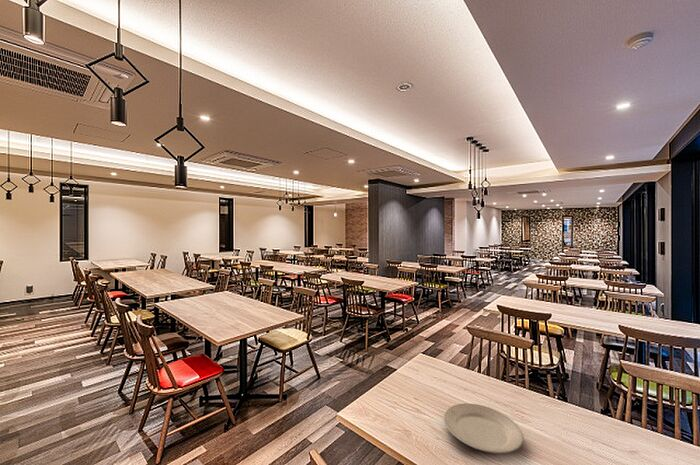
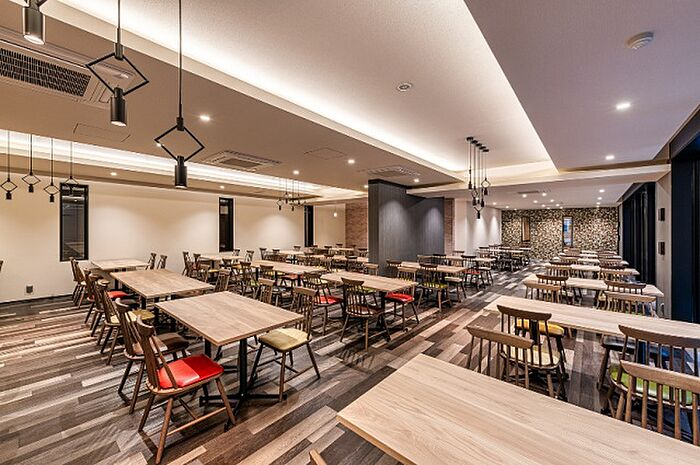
- plate [443,402,524,454]
